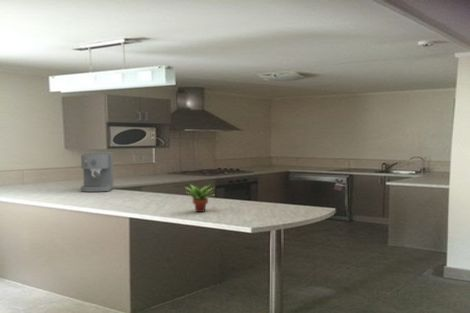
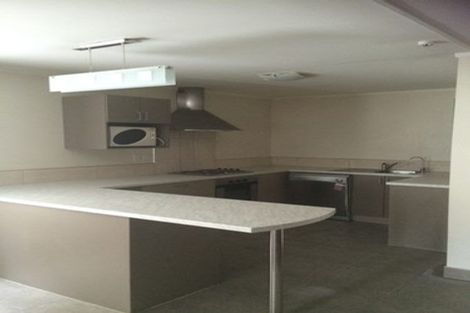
- succulent plant [184,184,214,213]
- coffee maker [80,151,114,193]
